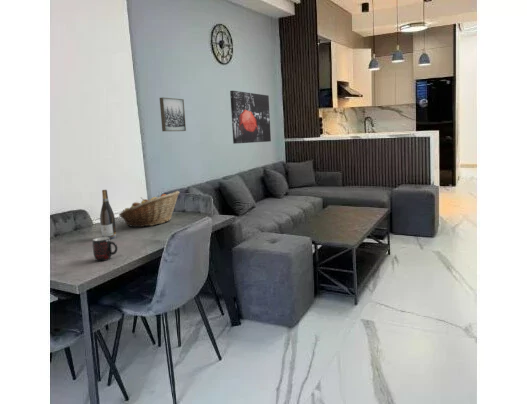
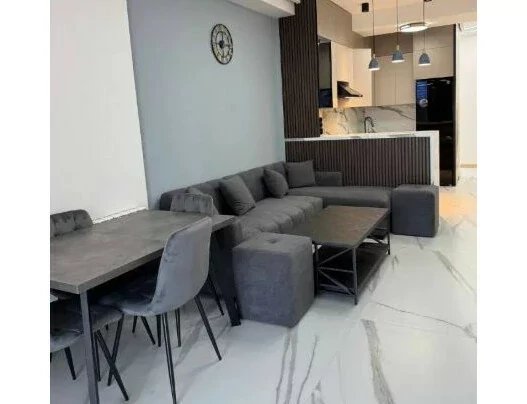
- wine bottle [99,189,117,240]
- mug [91,236,119,262]
- fruit basket [118,190,181,228]
- wall art [229,90,272,145]
- wall art [159,96,187,132]
